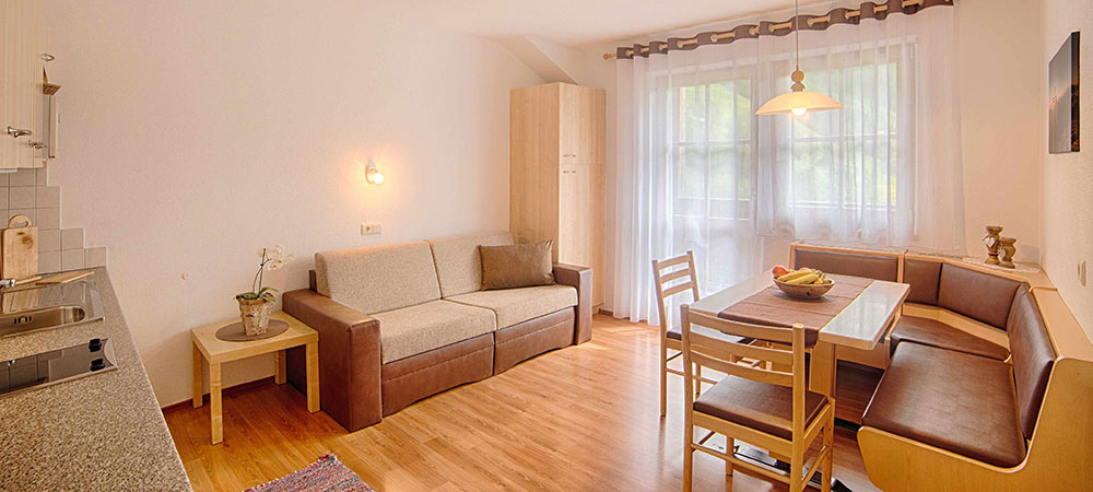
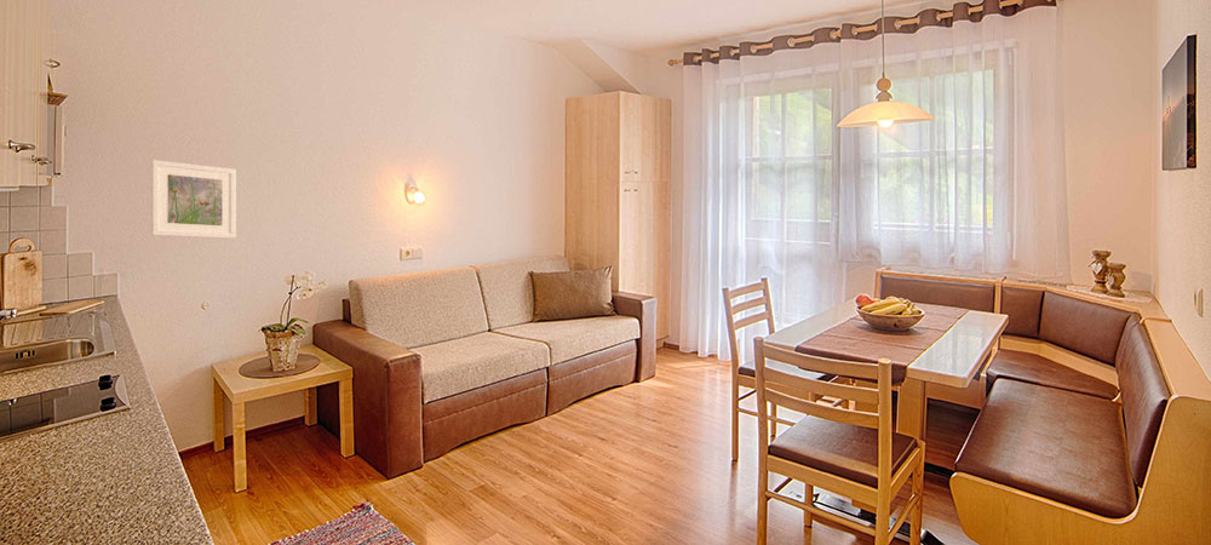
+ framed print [150,159,237,240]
